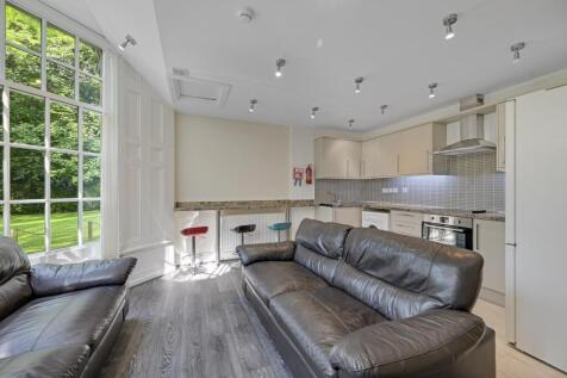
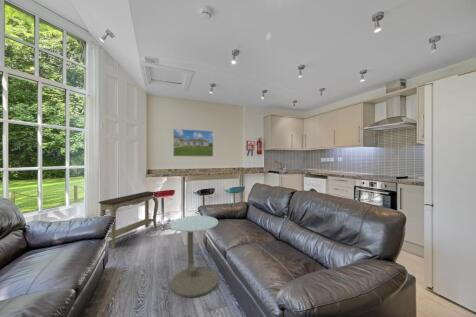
+ console table [98,190,159,249]
+ side table [170,215,219,298]
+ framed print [172,128,214,157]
